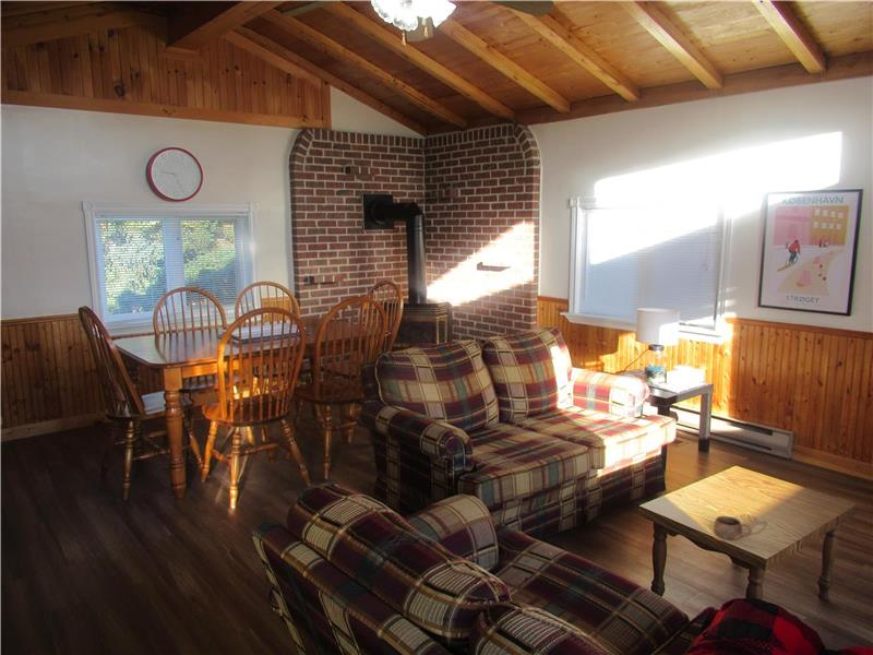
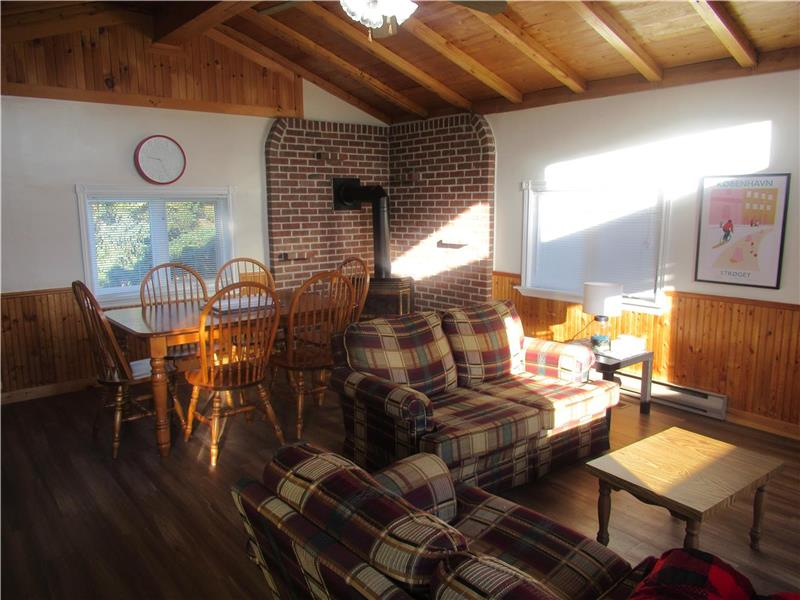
- cup [713,515,753,540]
